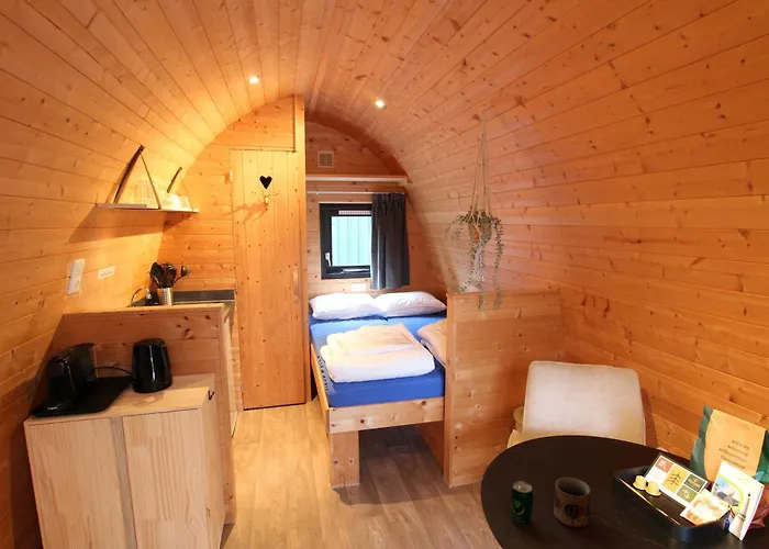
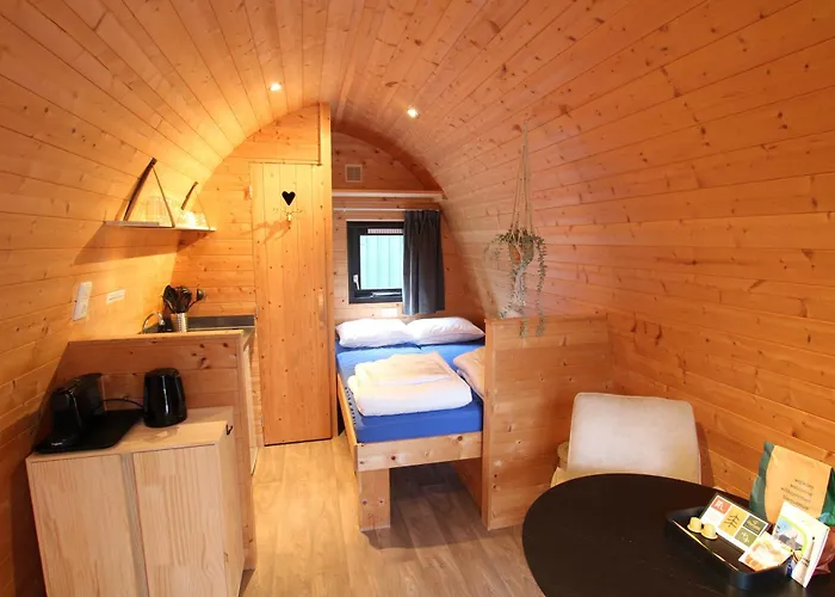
- beverage can [510,480,535,527]
- mug [553,477,592,529]
